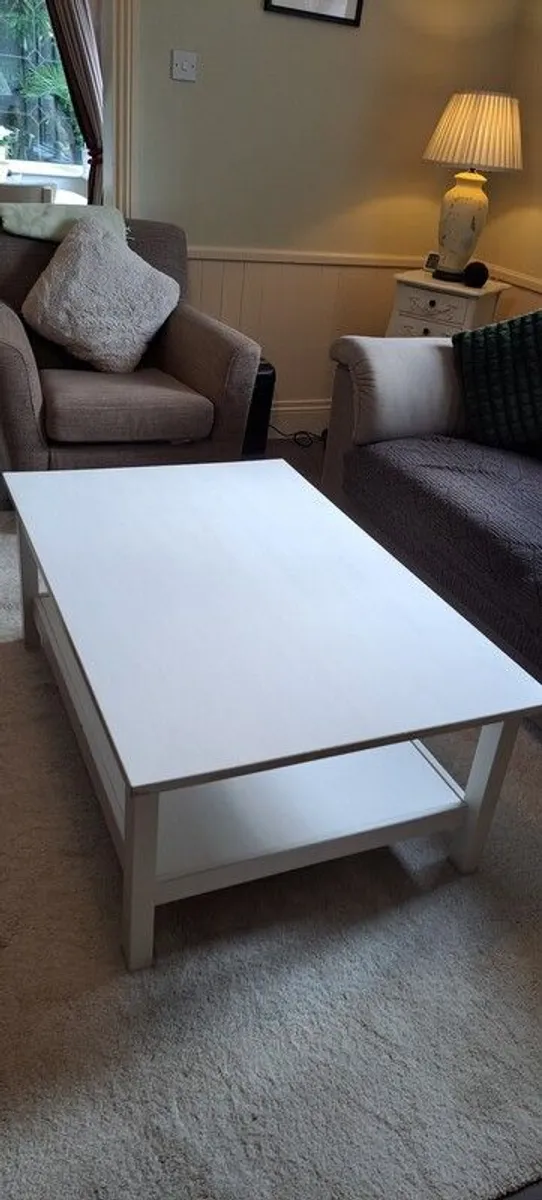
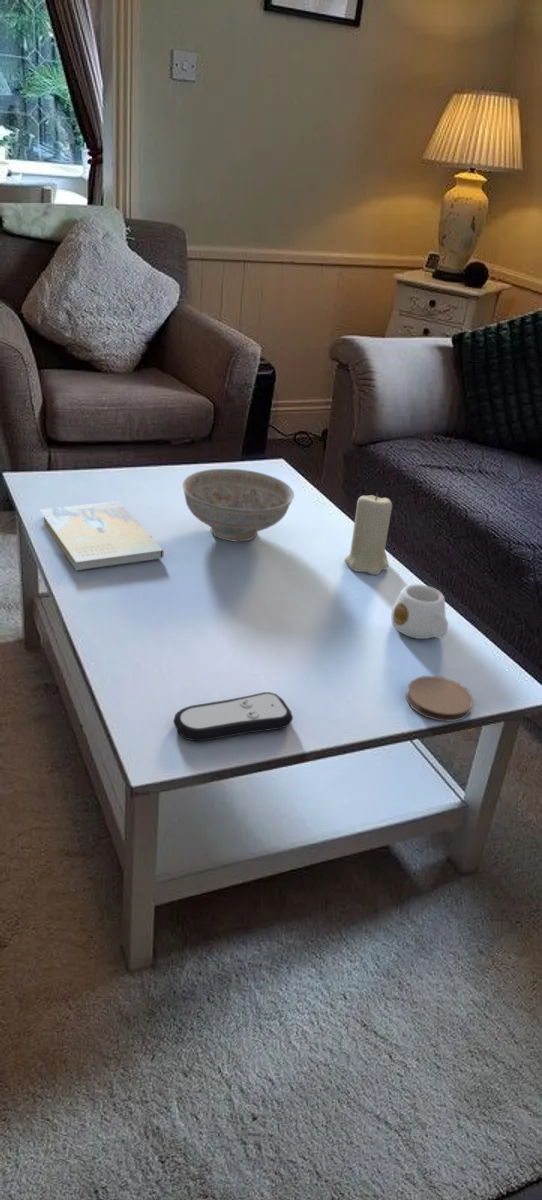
+ remote control [173,691,294,742]
+ book [39,500,164,571]
+ coaster [405,675,474,723]
+ mug [390,583,449,640]
+ decorative bowl [182,468,295,543]
+ candle [344,492,393,576]
